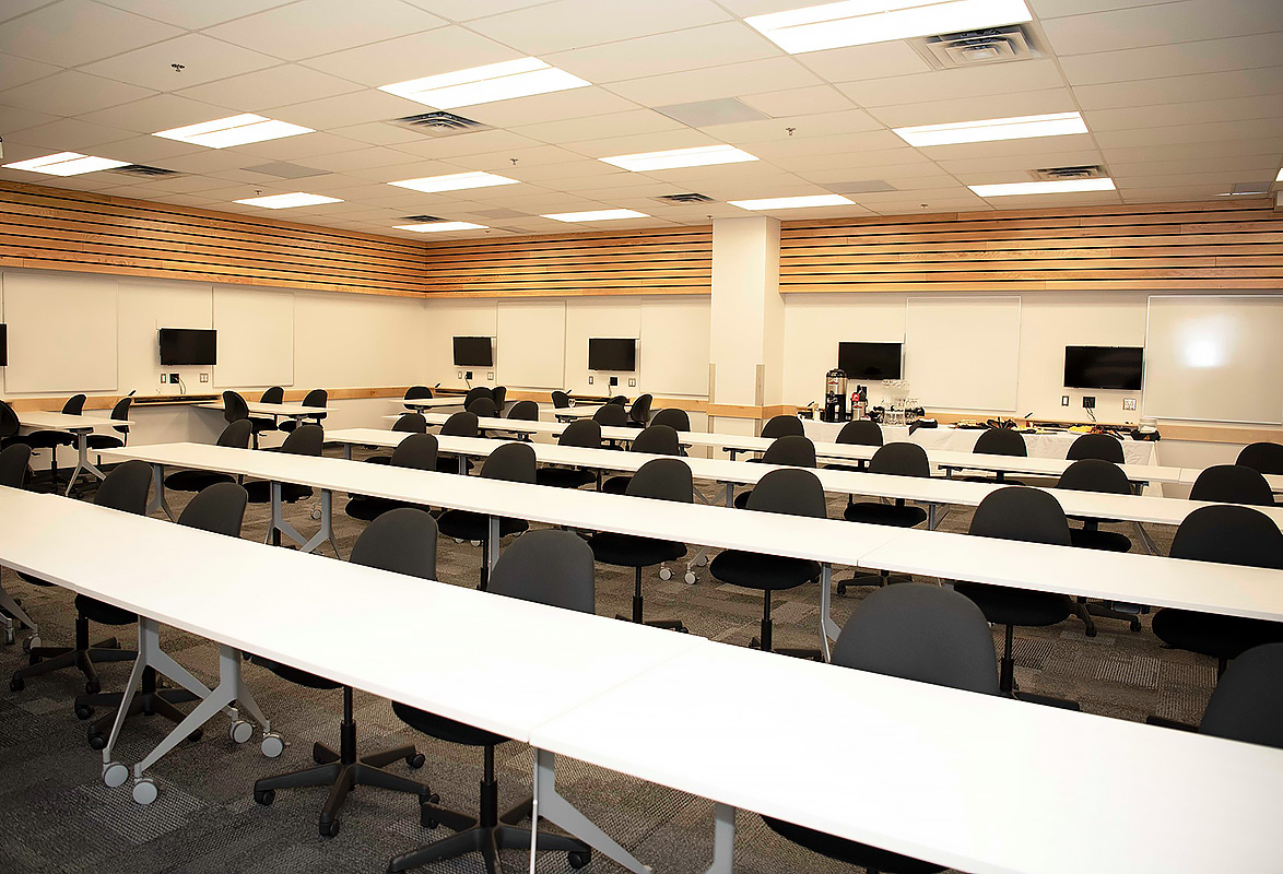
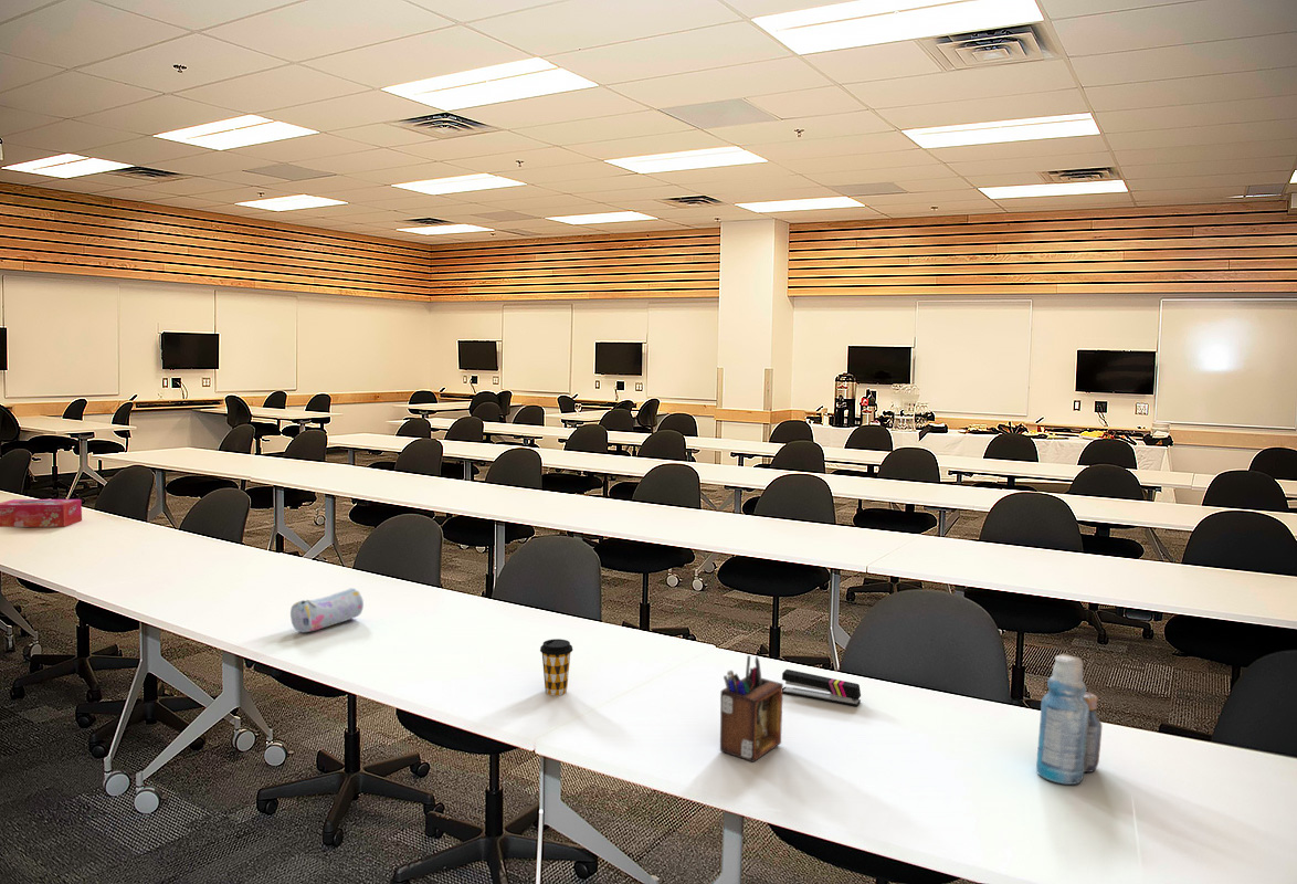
+ tissue box [0,498,83,528]
+ stapler [781,669,862,707]
+ desk organizer [719,654,784,764]
+ coffee cup [539,638,573,696]
+ pencil case [289,587,365,633]
+ bottle [1035,652,1104,786]
